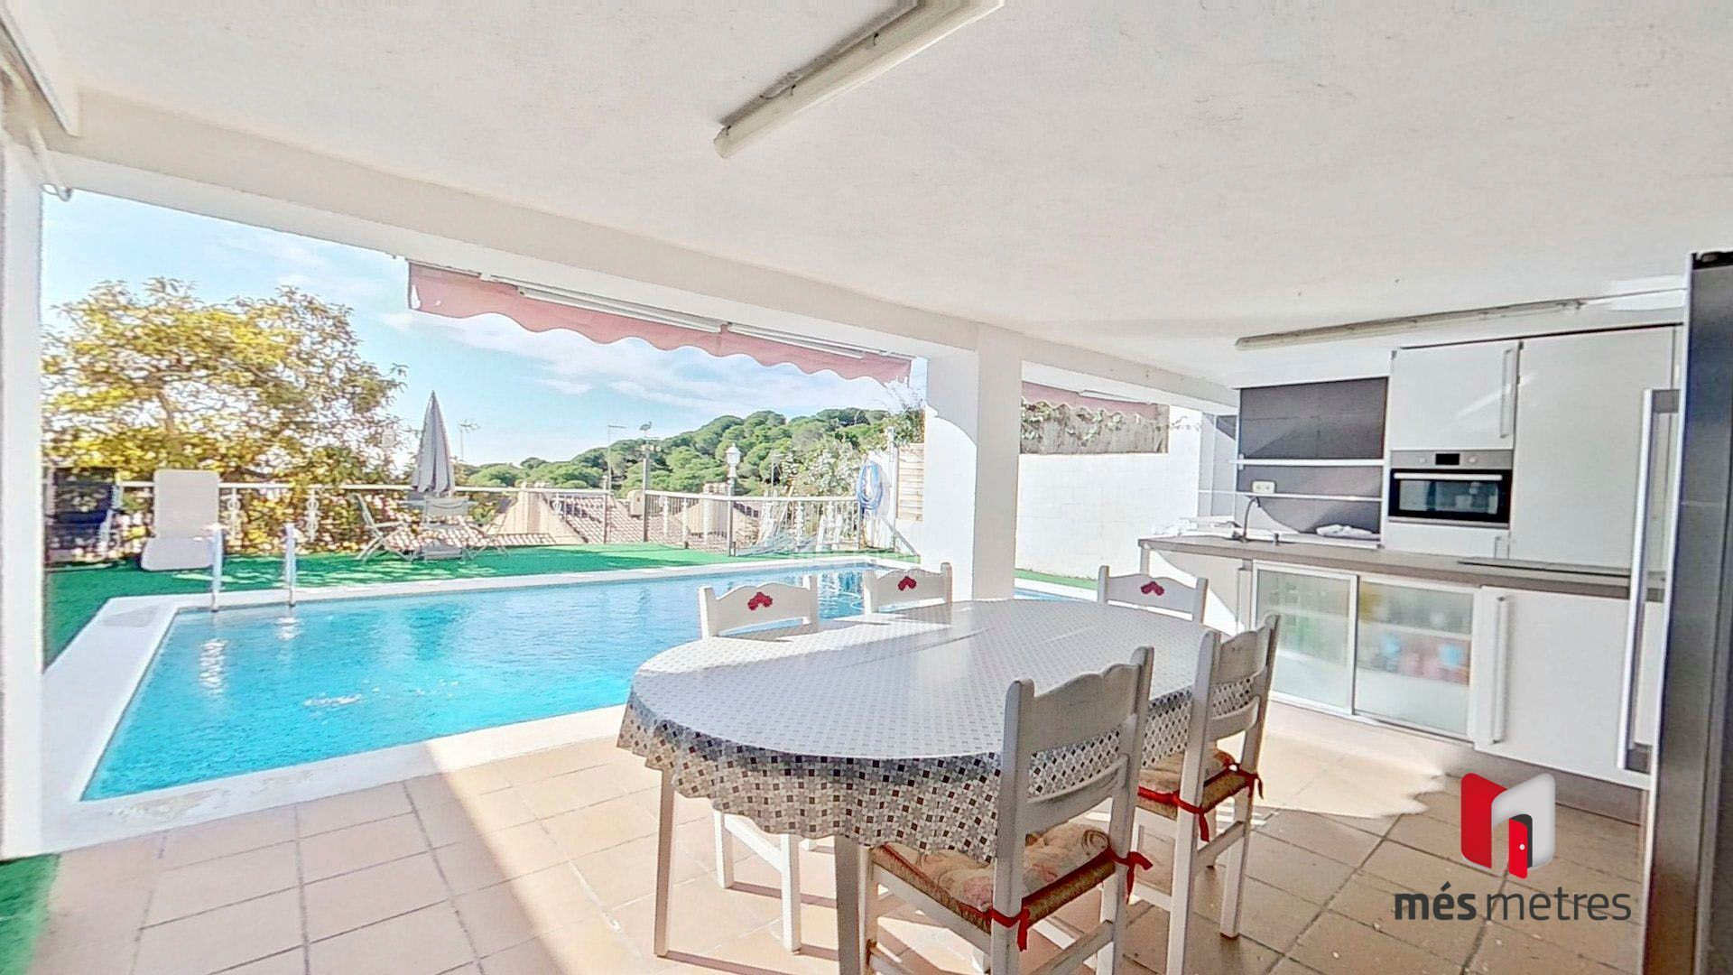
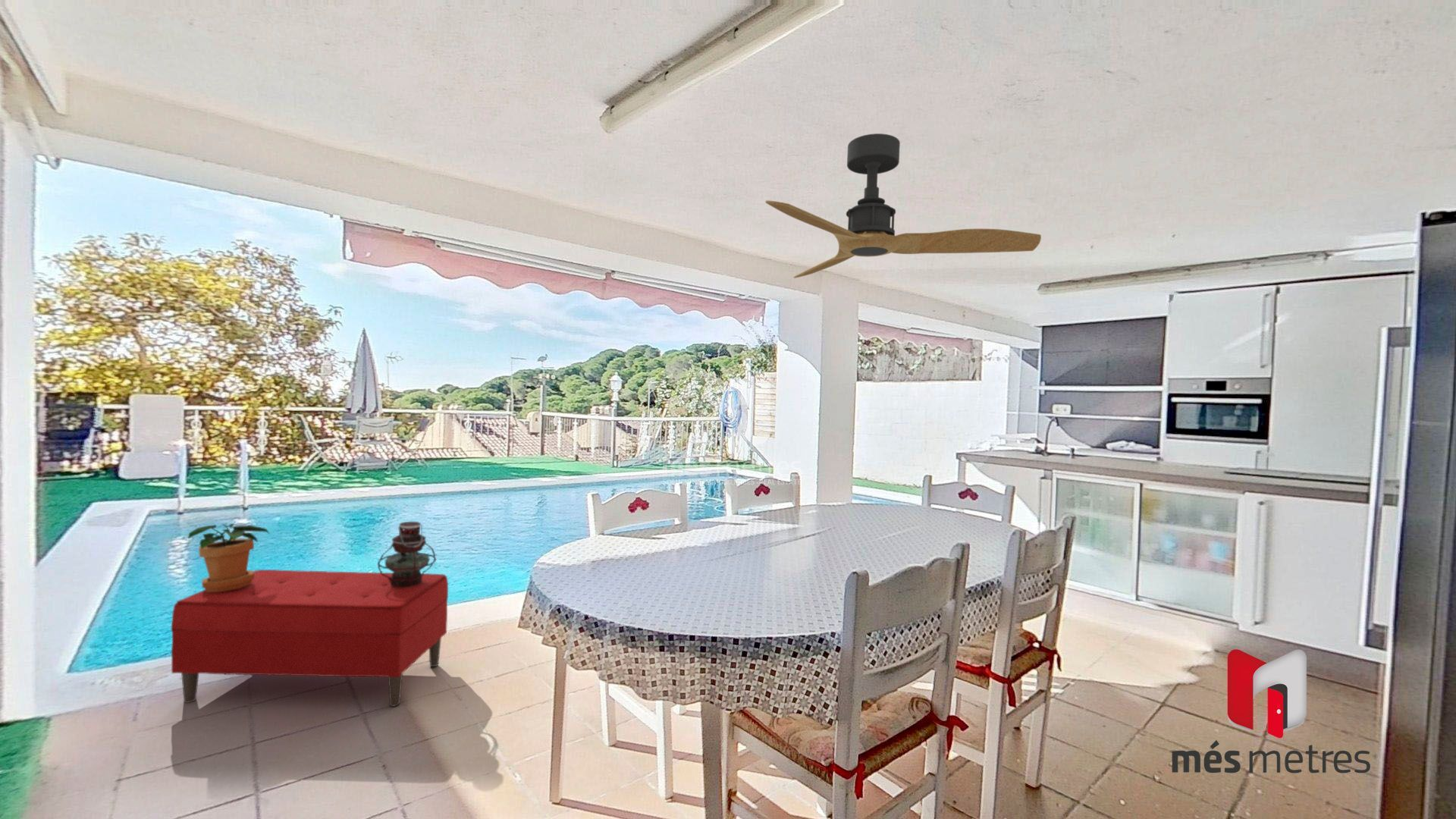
+ lantern [377,521,437,588]
+ ceiling fan [764,133,1042,279]
+ bench [170,569,449,708]
+ potted plant [187,522,271,592]
